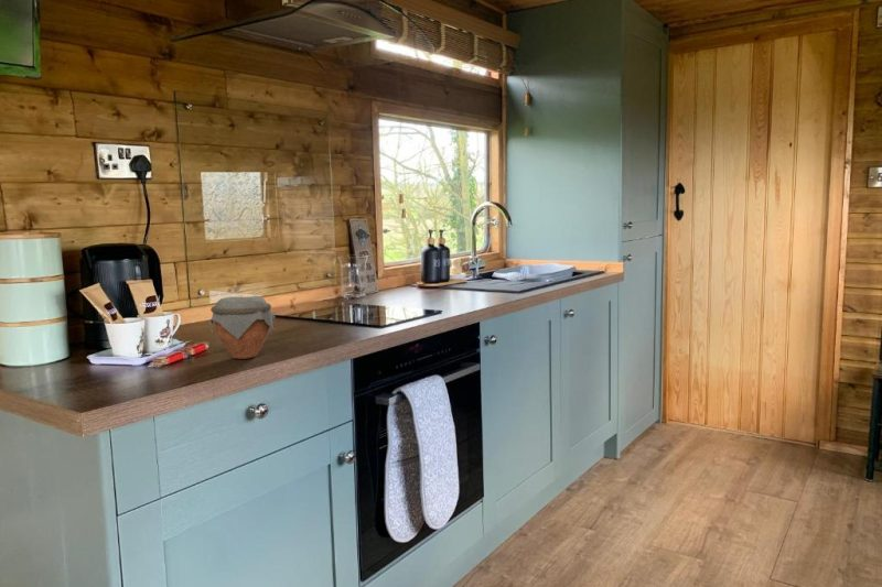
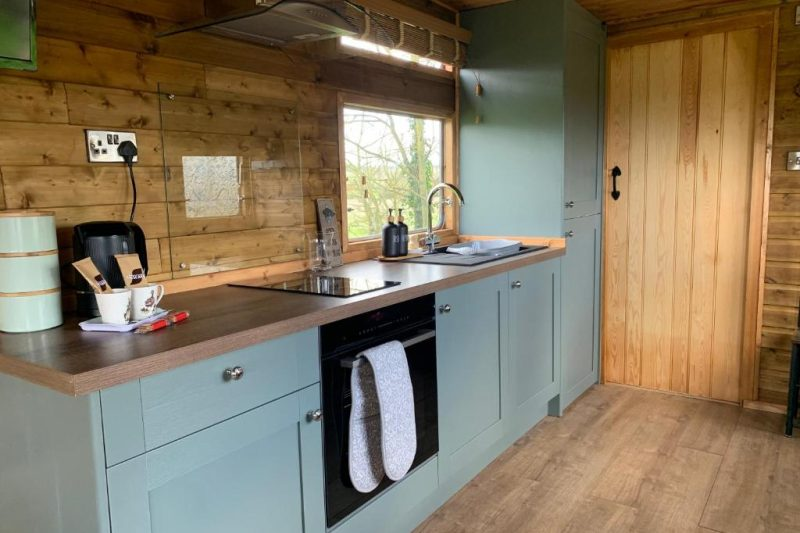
- jar [207,295,277,360]
